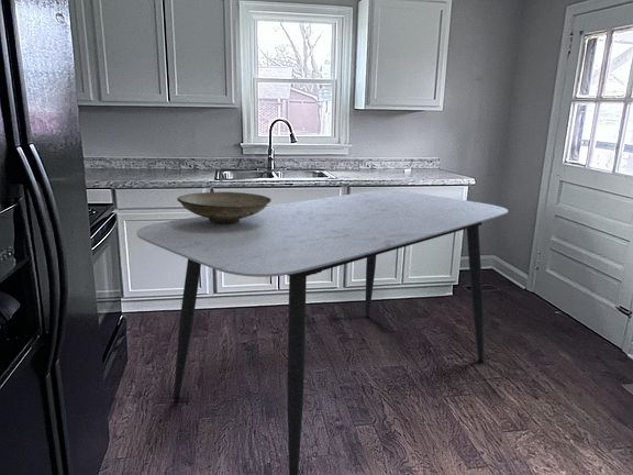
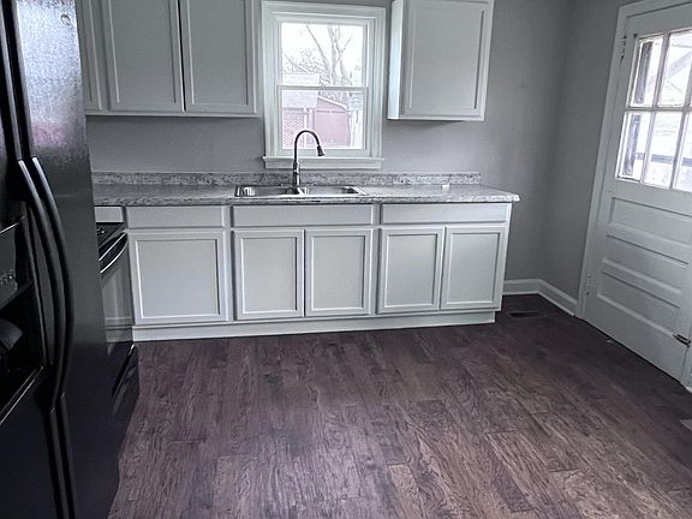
- dining table [135,189,509,475]
- decorative bowl [176,191,271,224]
